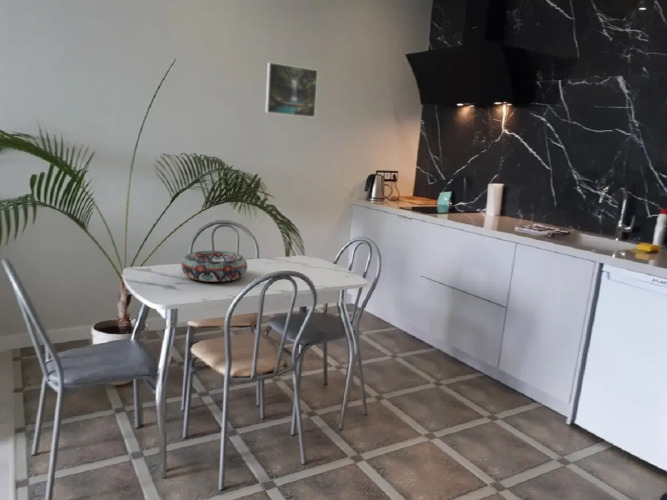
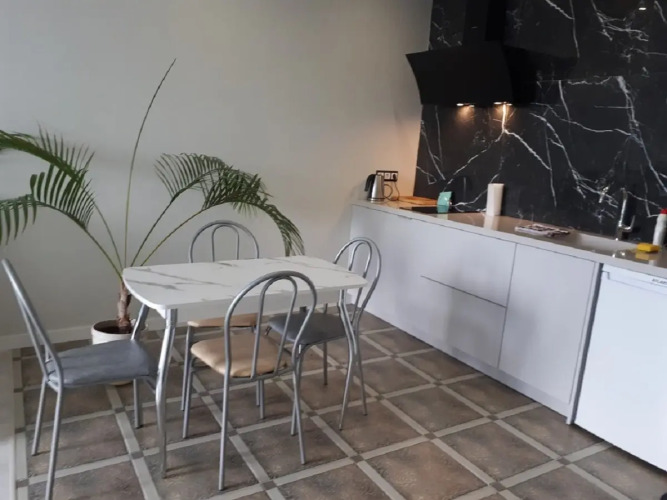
- decorative bowl [180,250,248,283]
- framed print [264,61,319,119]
